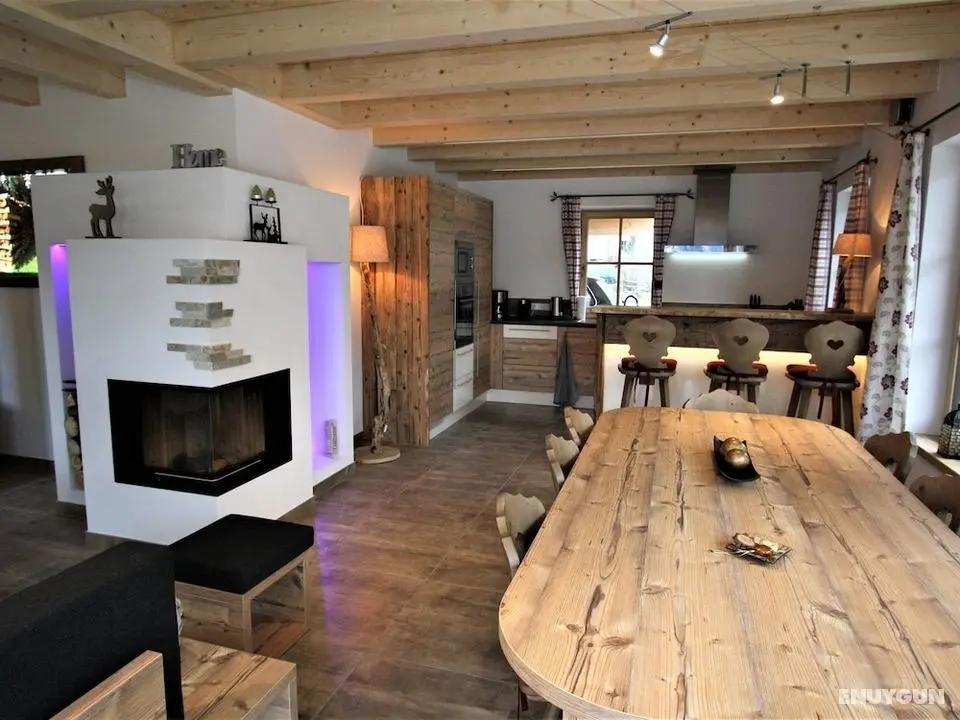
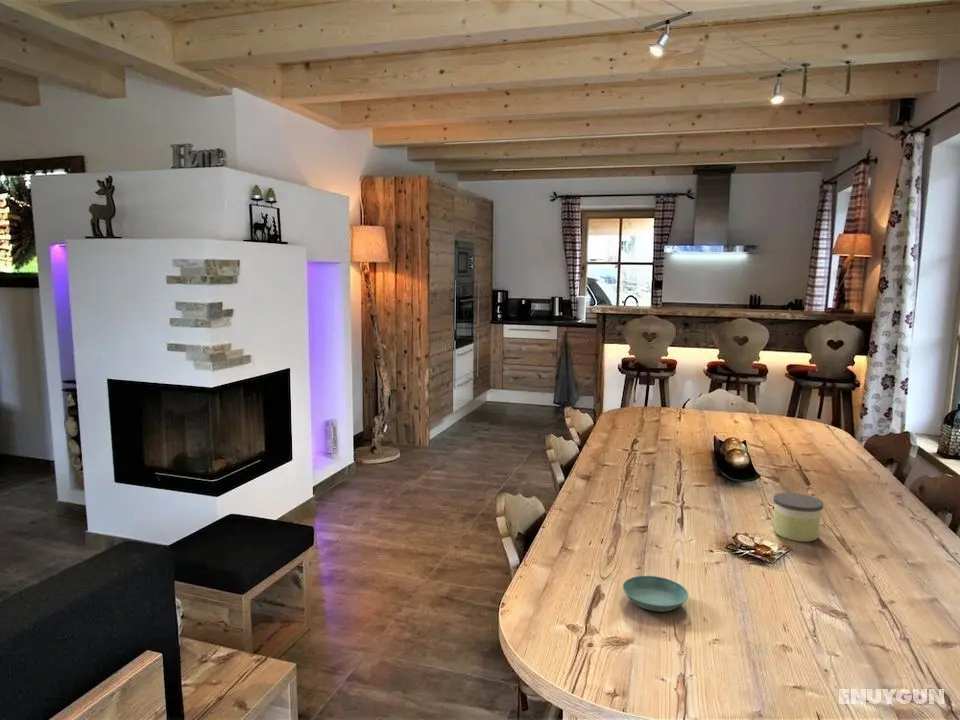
+ candle [772,492,824,543]
+ saucer [621,575,689,612]
